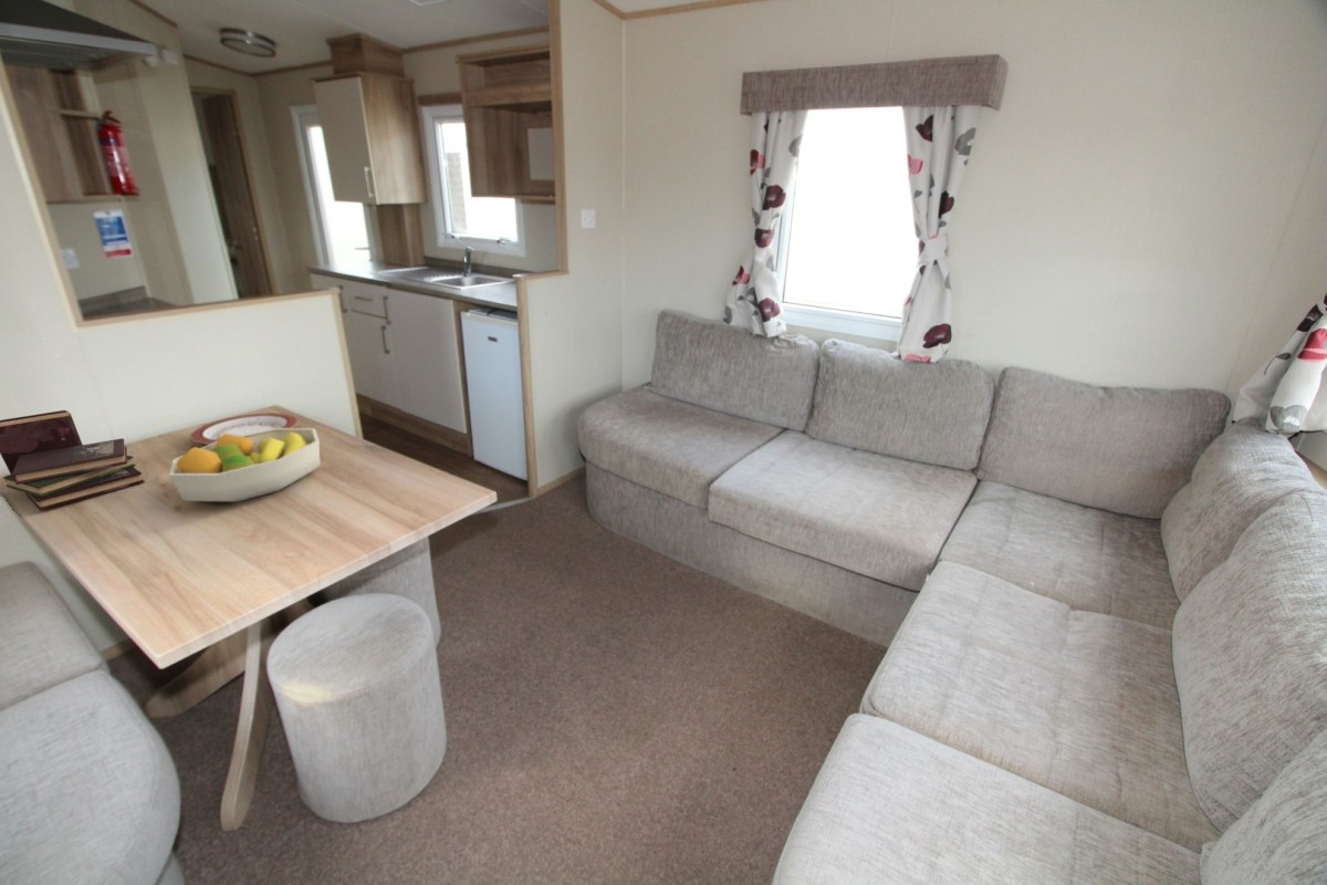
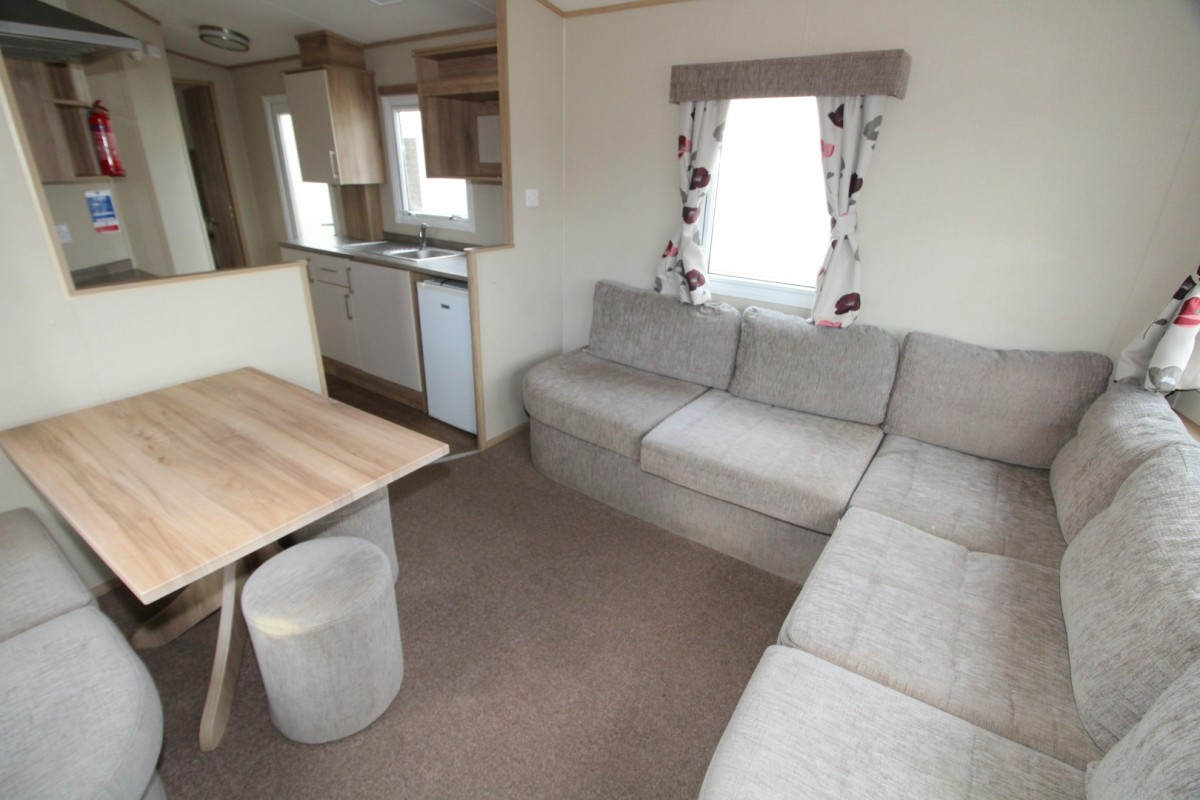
- book [0,409,146,511]
- plate [190,412,299,446]
- fruit bowl [168,427,322,502]
